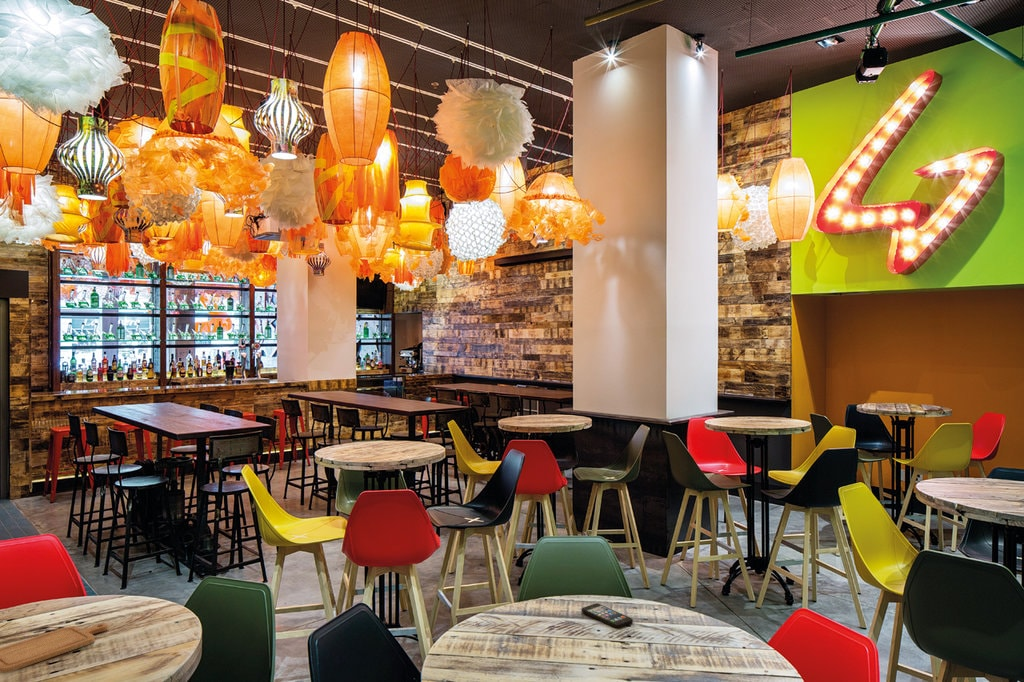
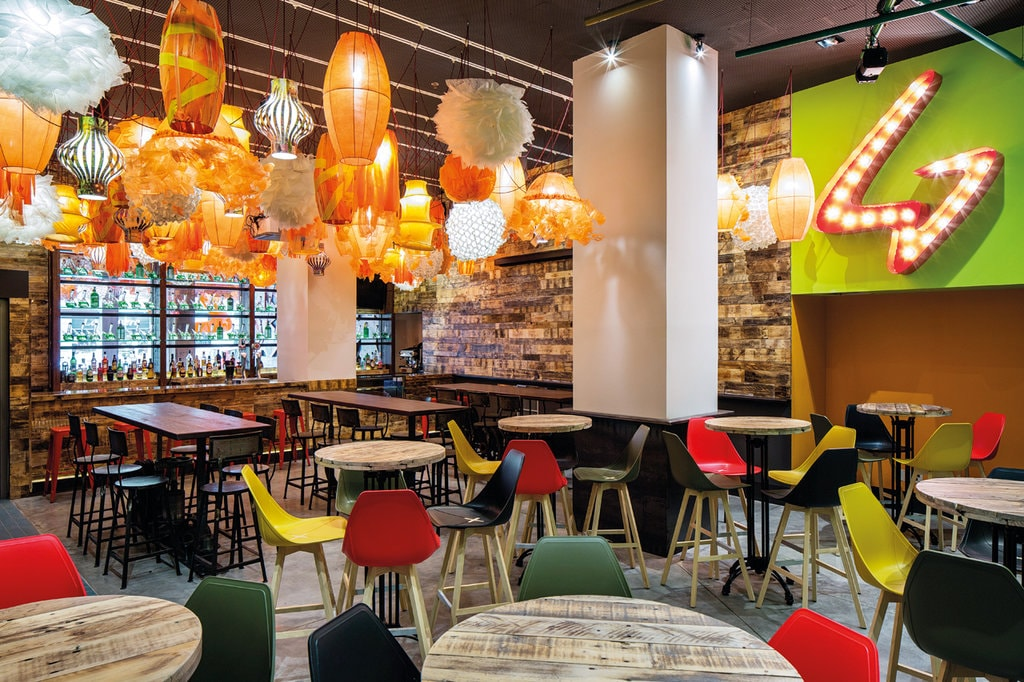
- smartphone [581,602,634,629]
- chopping board [0,622,109,674]
